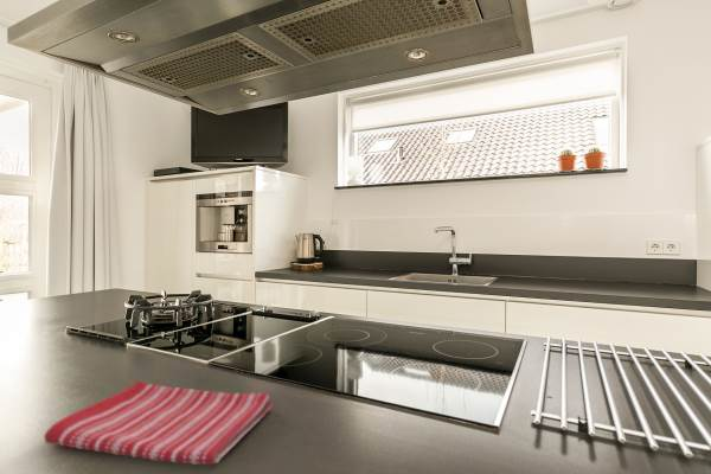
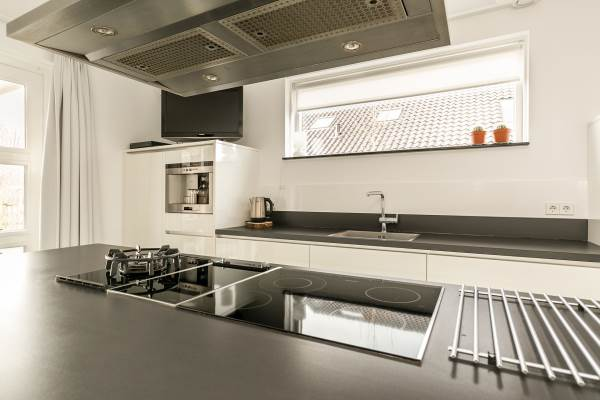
- dish towel [43,380,274,466]
